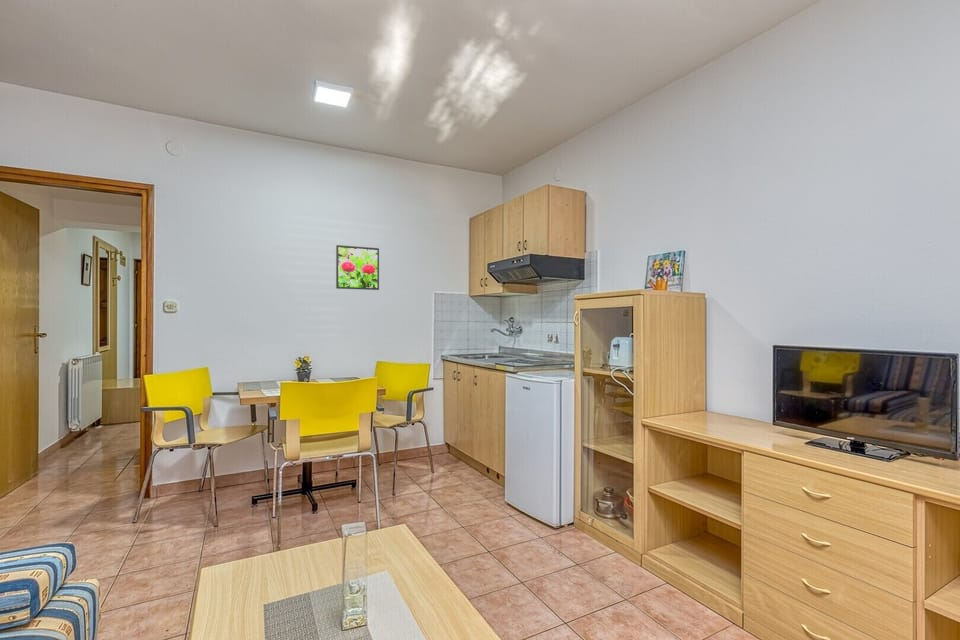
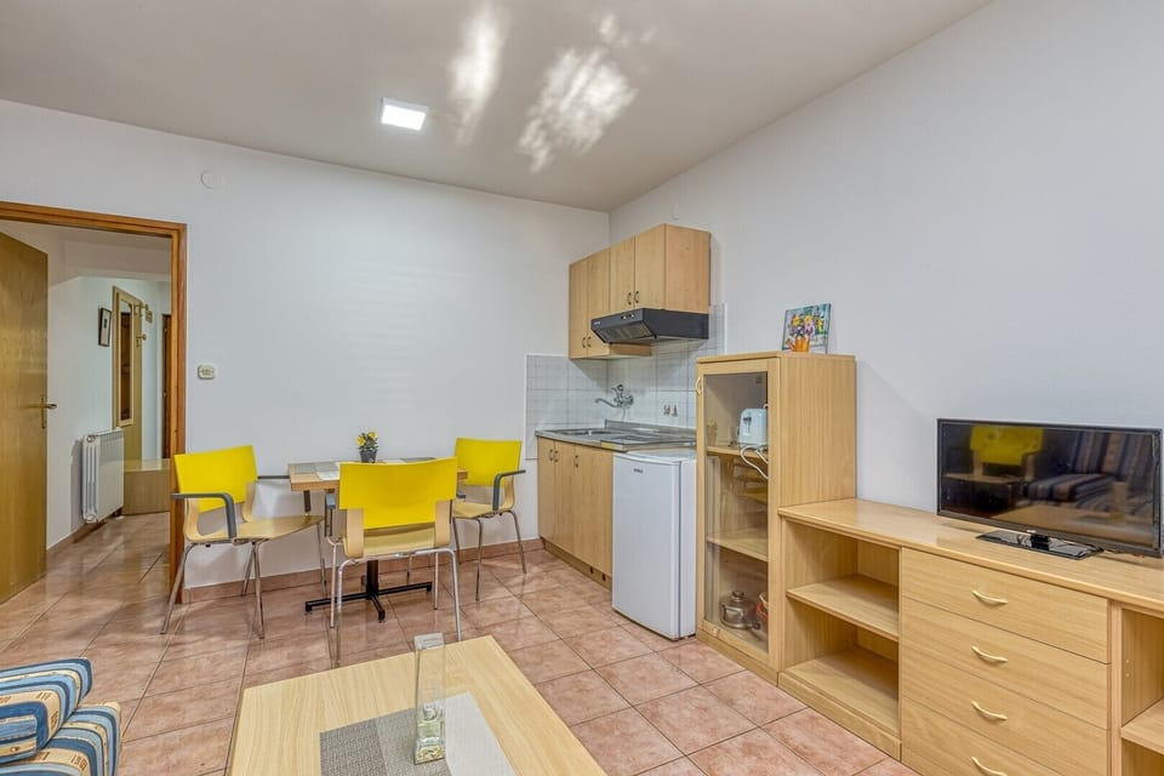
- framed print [335,244,380,291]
